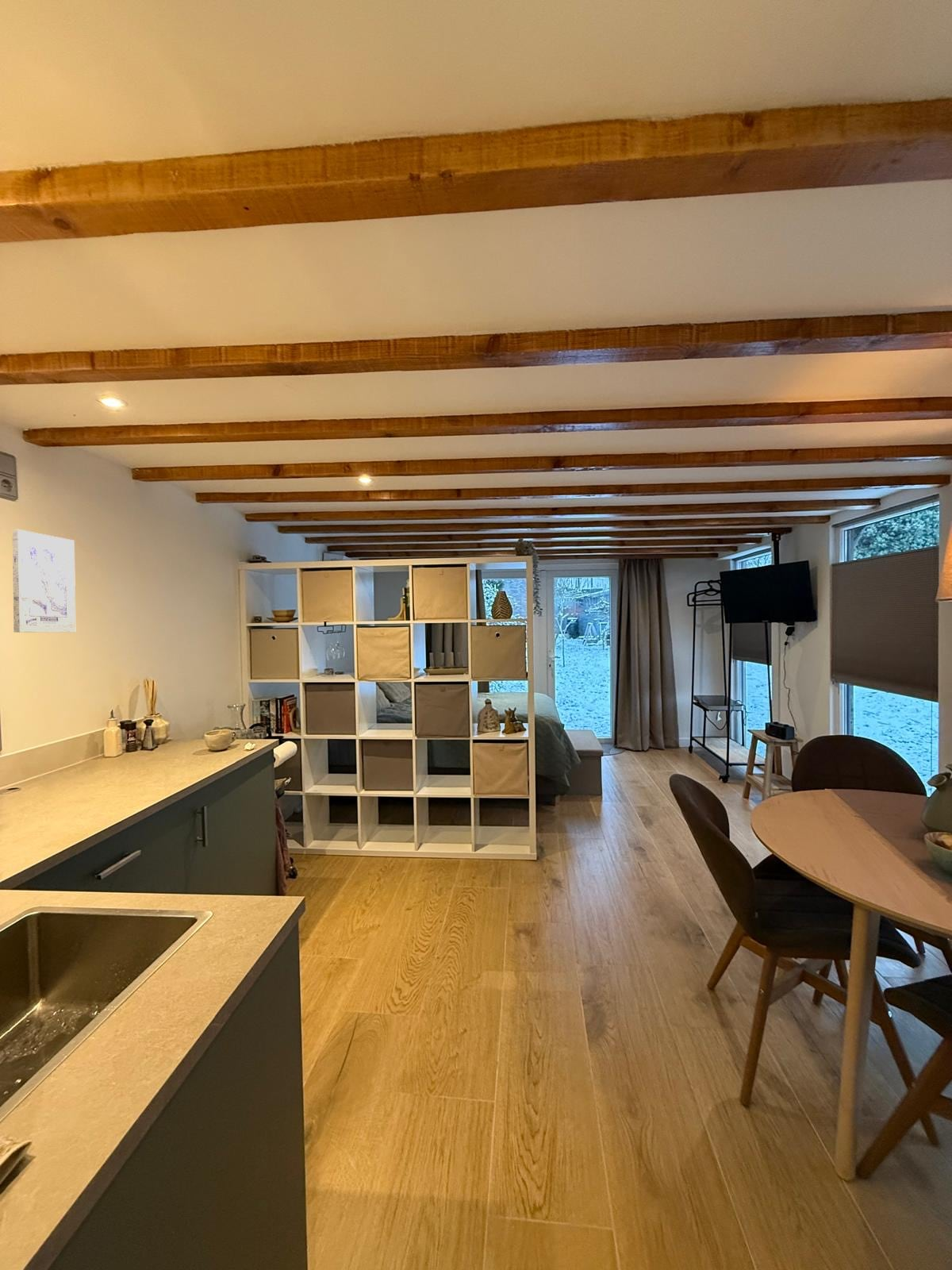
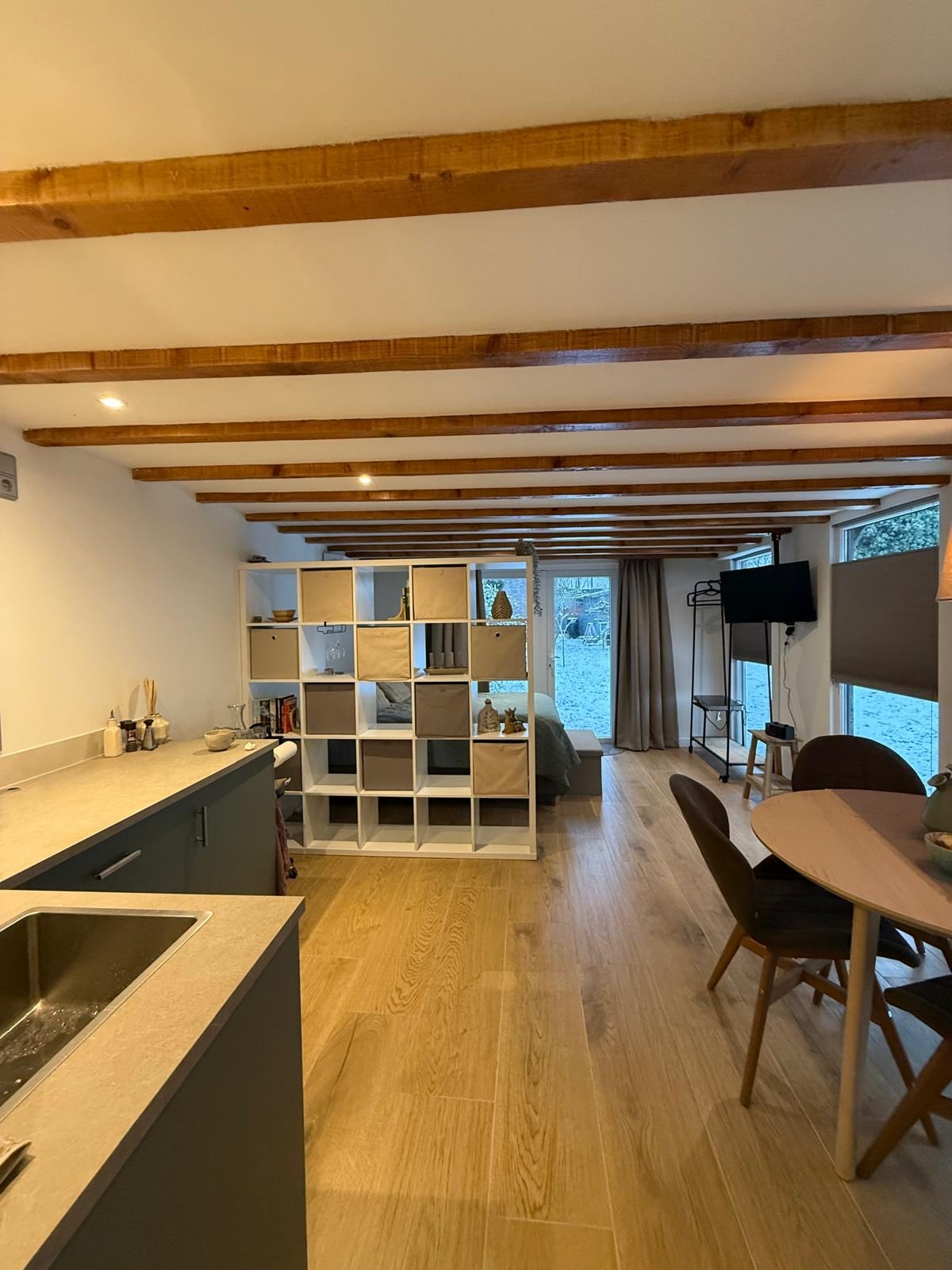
- wall art [12,529,76,633]
